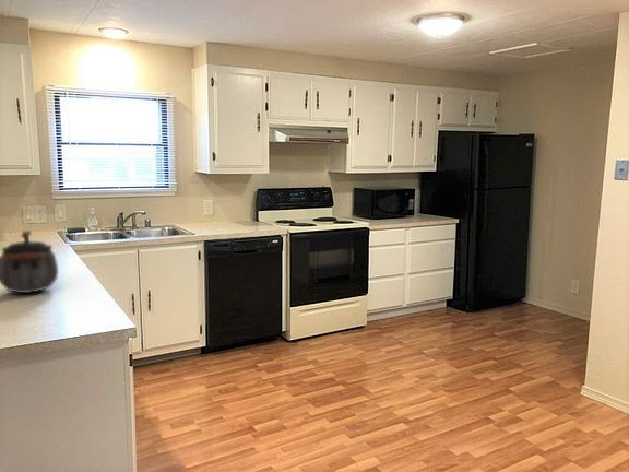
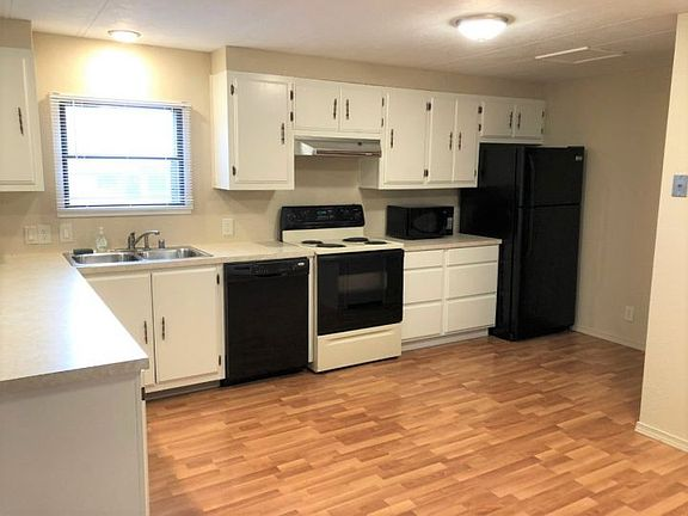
- kettle [0,229,59,294]
